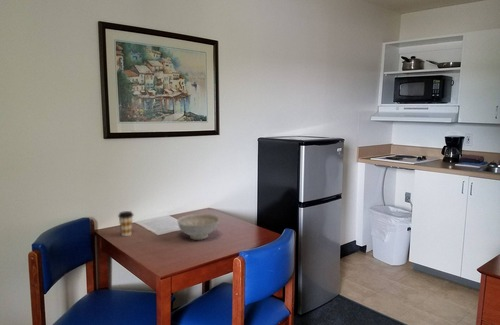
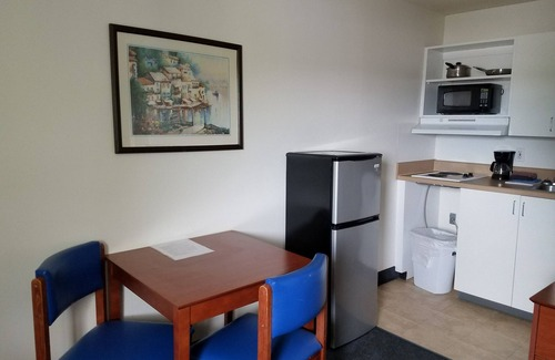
- coffee cup [117,210,135,237]
- decorative bowl [176,213,220,241]
